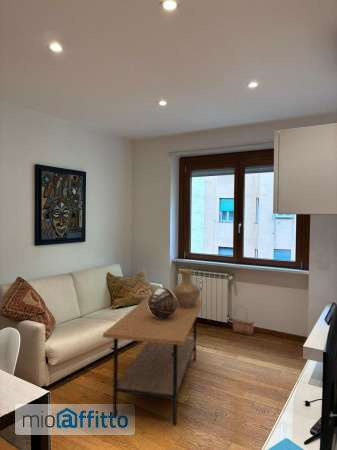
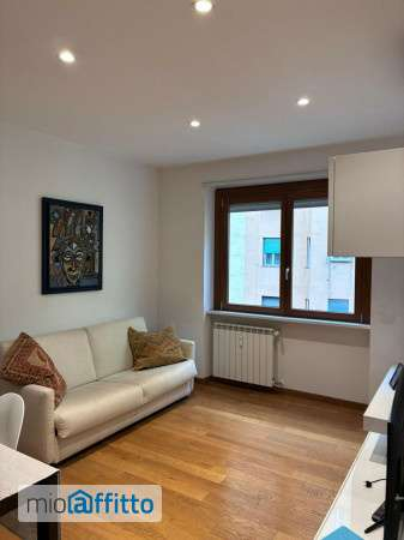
- basket [231,304,255,335]
- vase [172,268,201,308]
- decorative bowl [148,287,178,318]
- coffee table [102,295,204,425]
